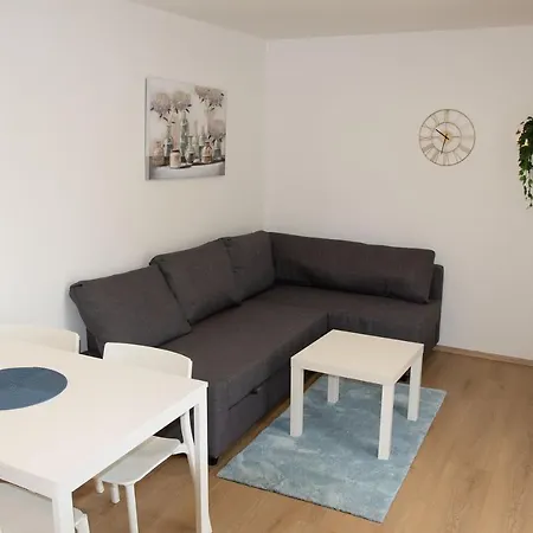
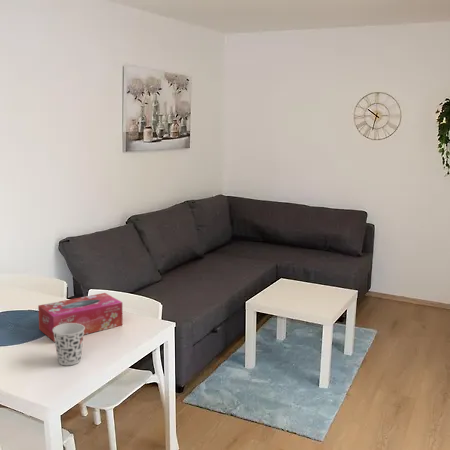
+ cup [53,323,85,366]
+ tissue box [37,292,123,343]
